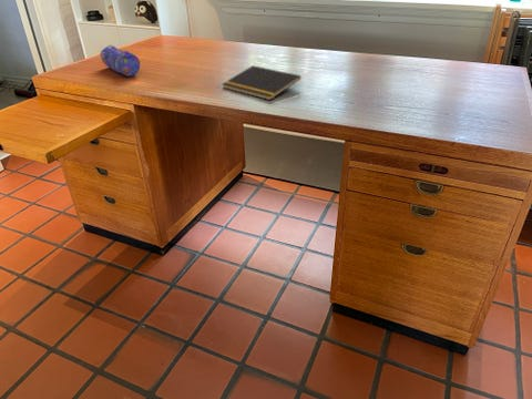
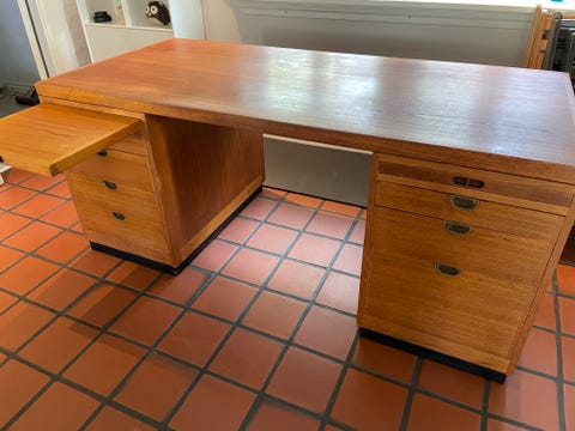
- pencil case [99,43,141,78]
- notepad [222,64,301,101]
